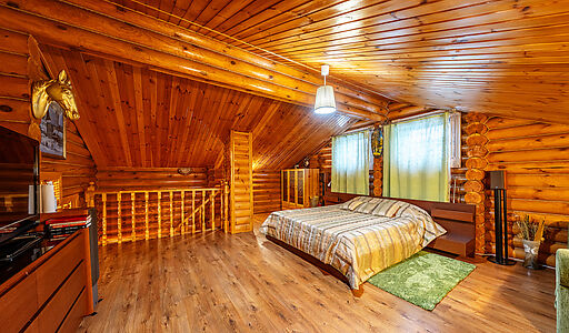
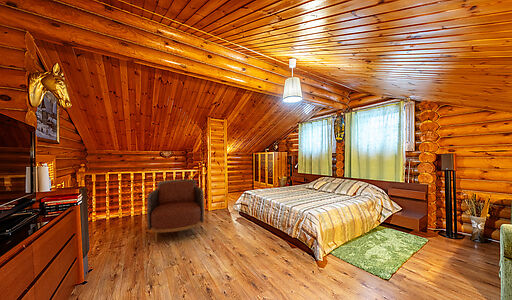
+ armchair [146,178,205,245]
